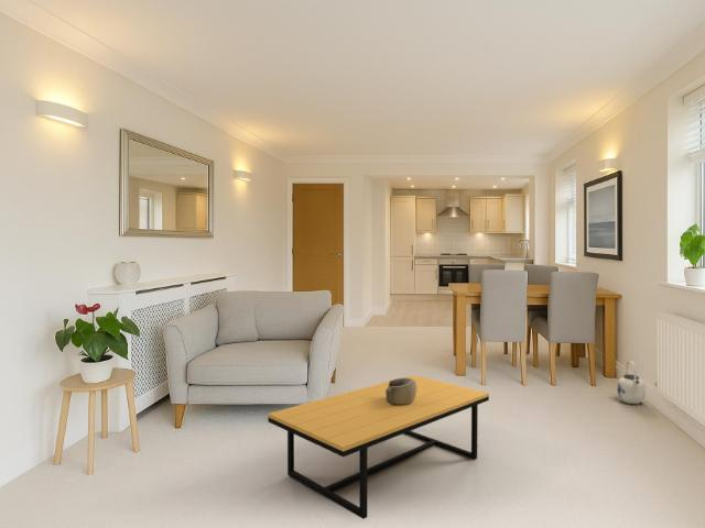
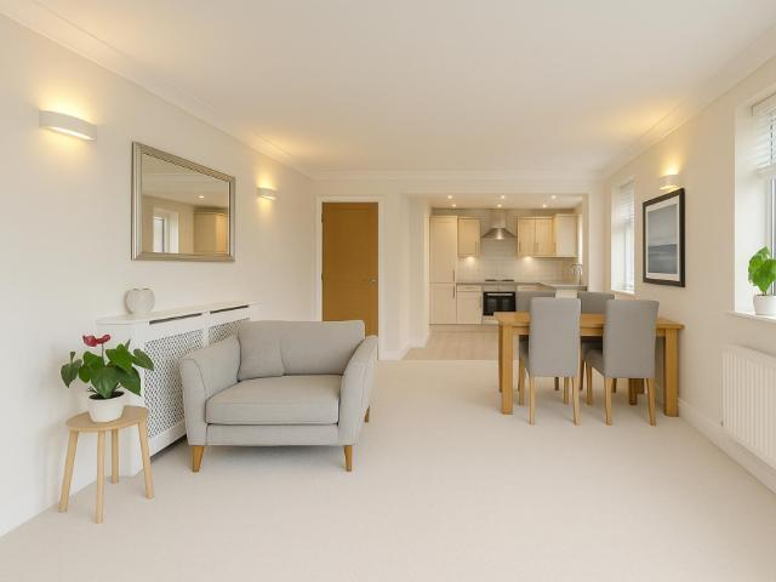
- teapot [616,360,647,405]
- coffee table [267,374,490,520]
- decorative bowl [386,377,416,405]
